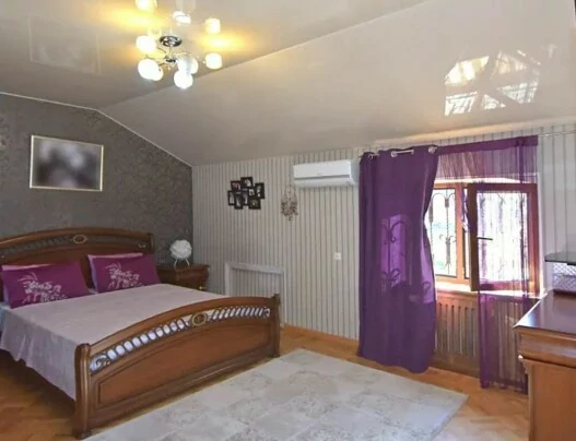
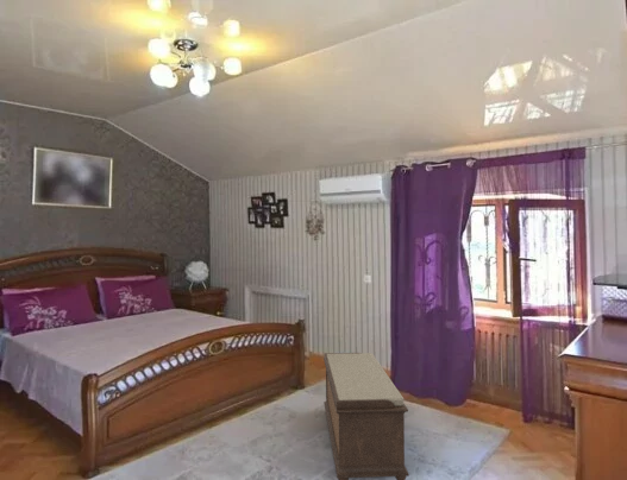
+ bench [322,352,410,480]
